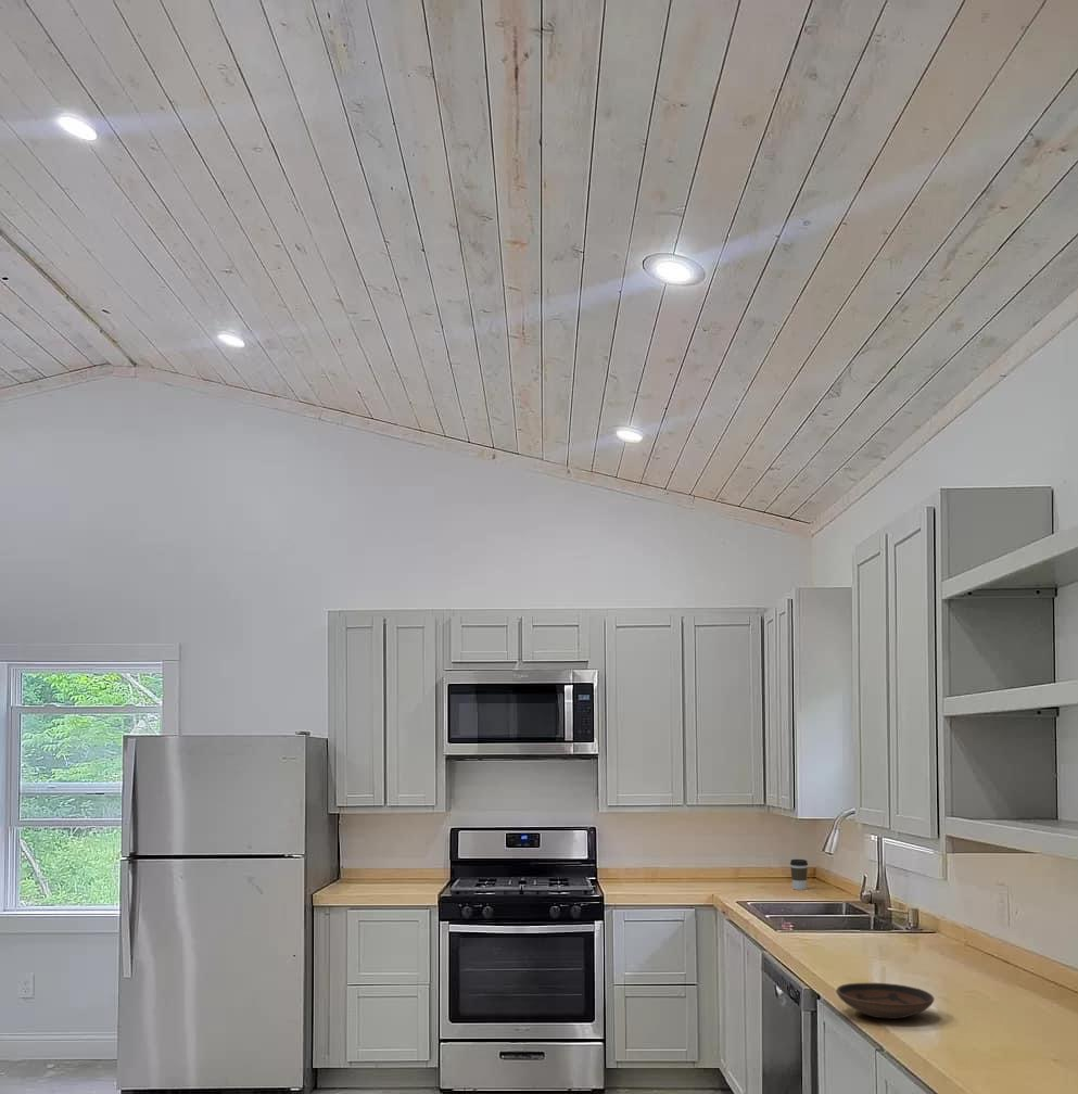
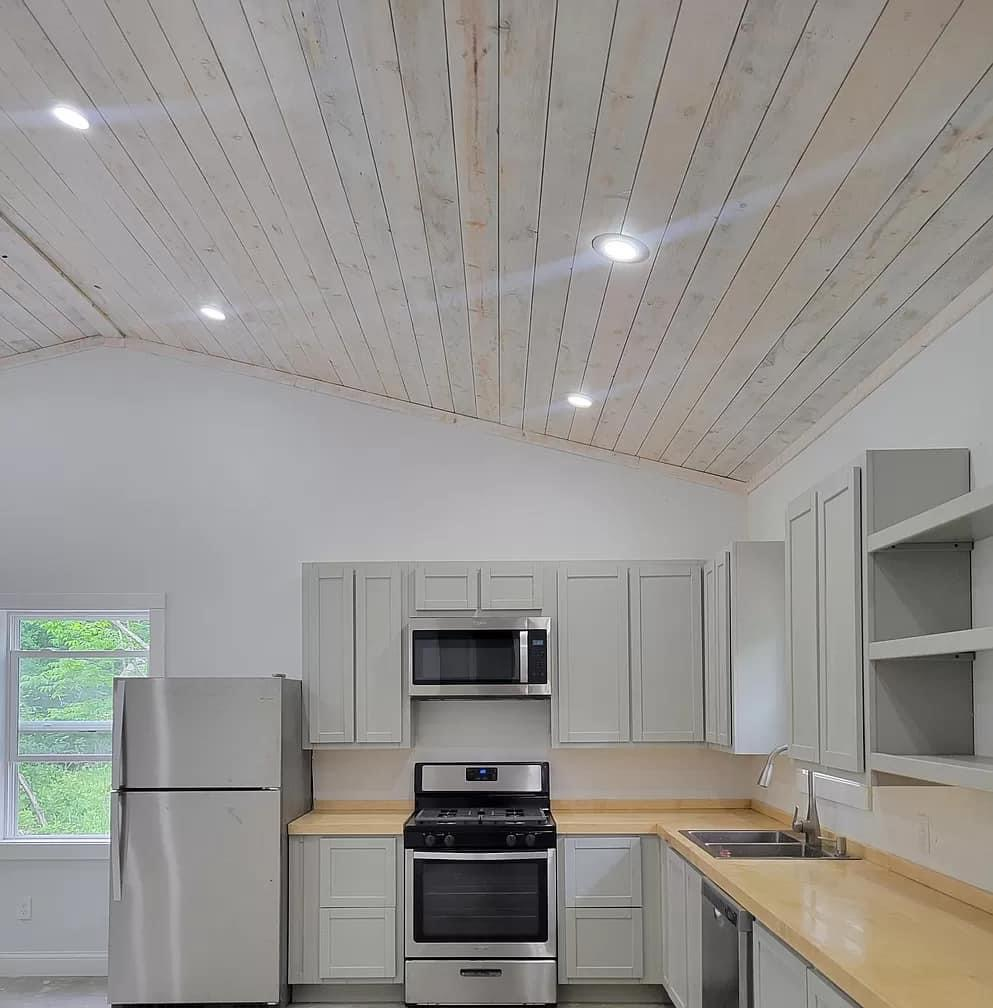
- coffee cup [789,858,809,891]
- bowl [835,982,936,1020]
